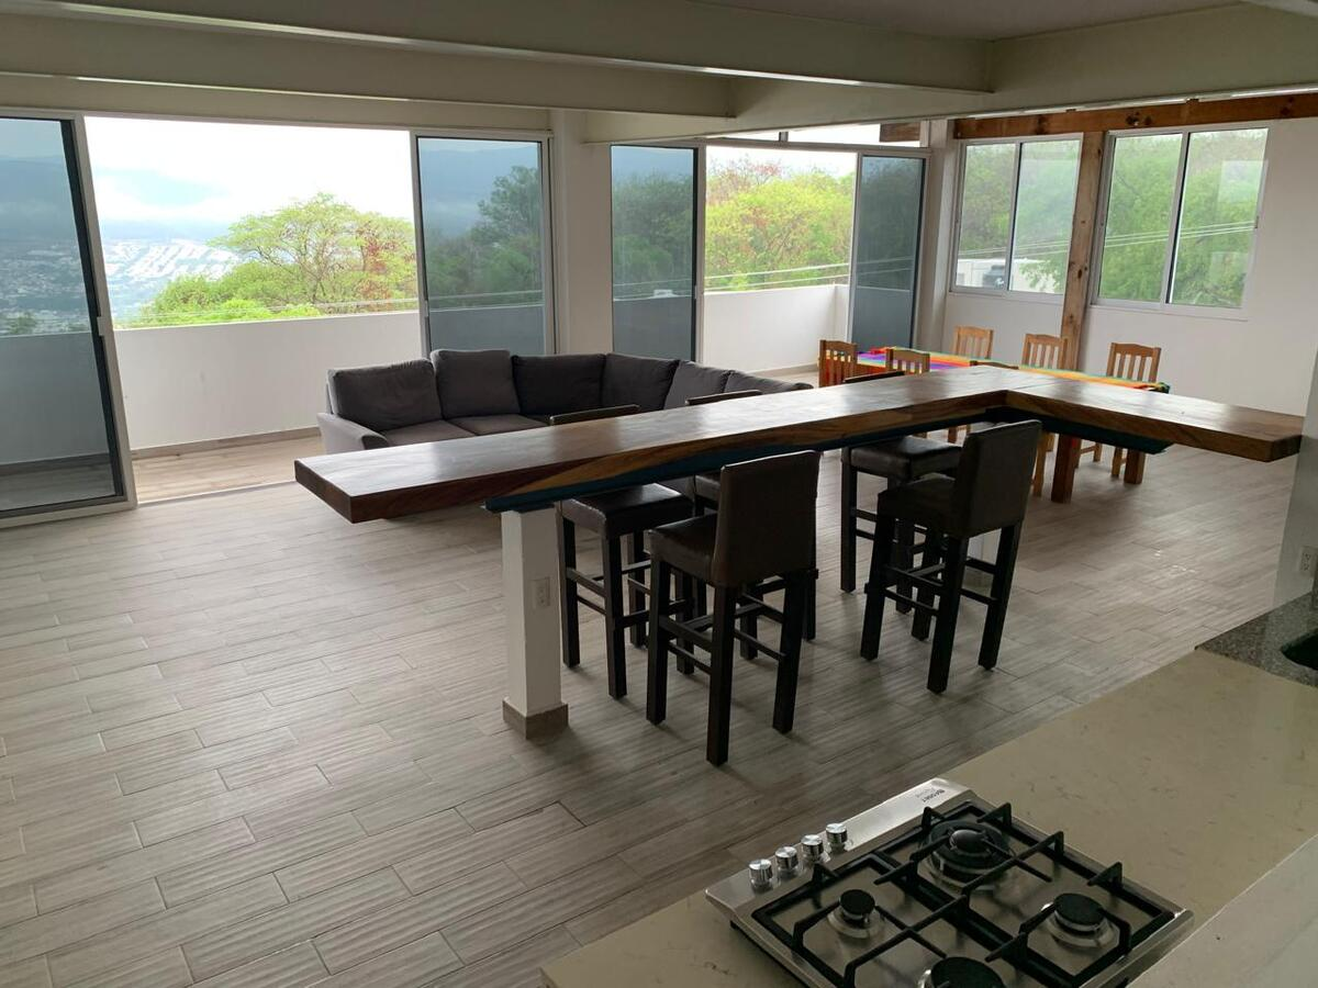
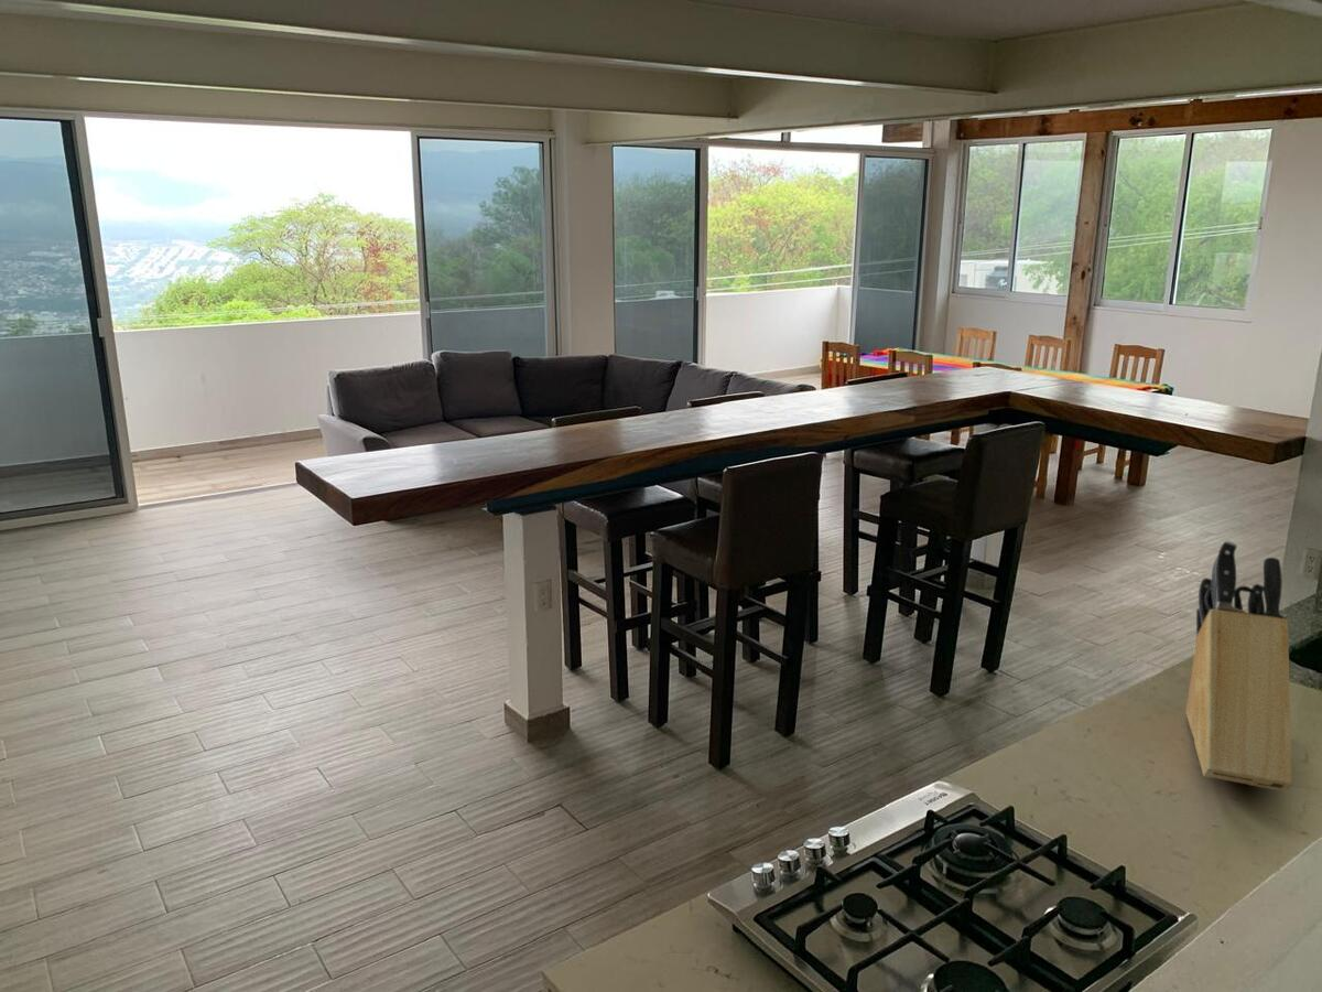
+ knife block [1184,539,1292,792]
